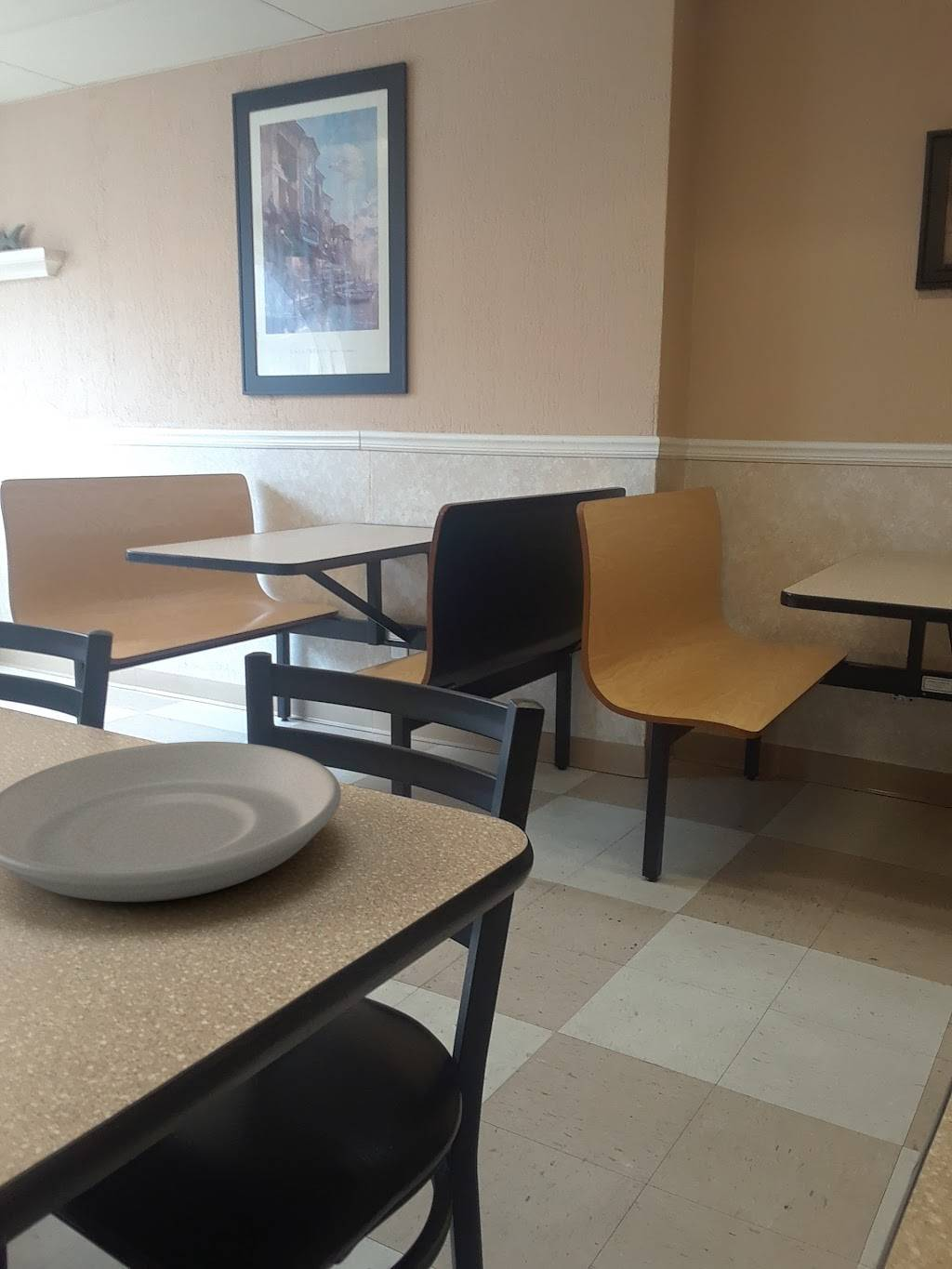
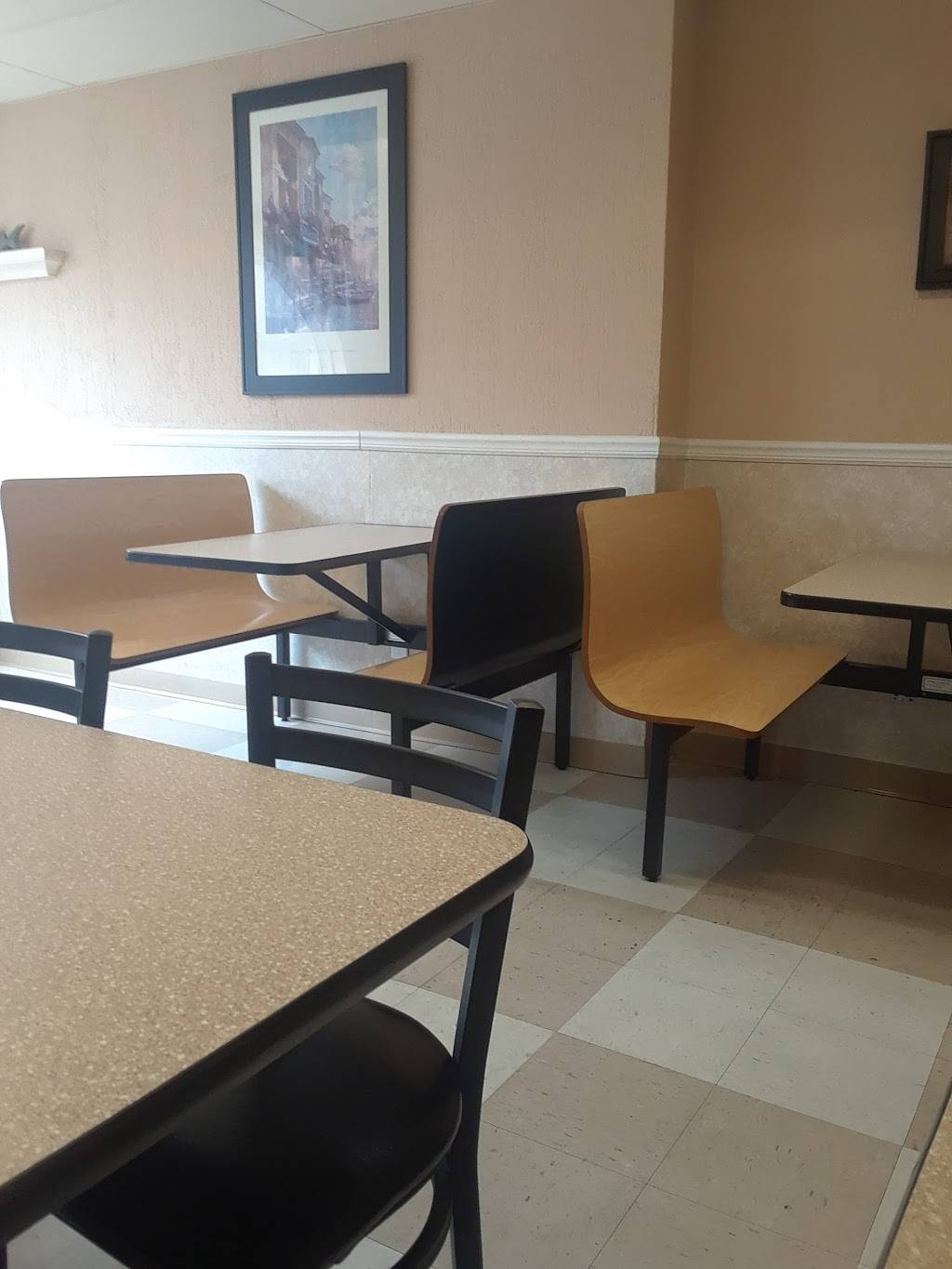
- plate [0,741,342,903]
